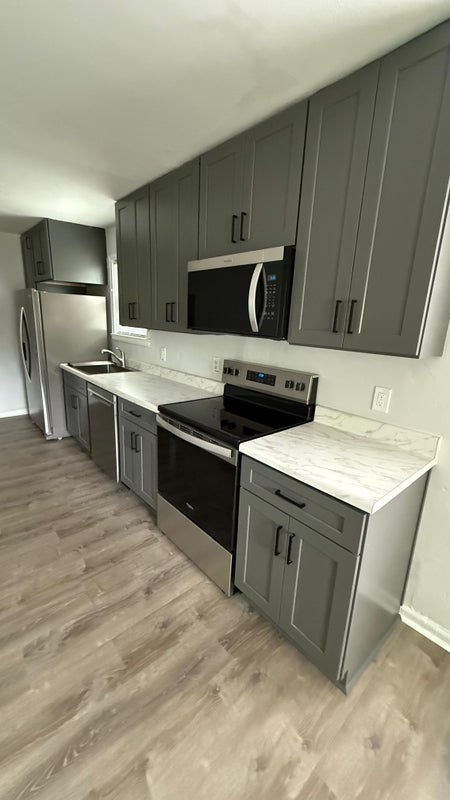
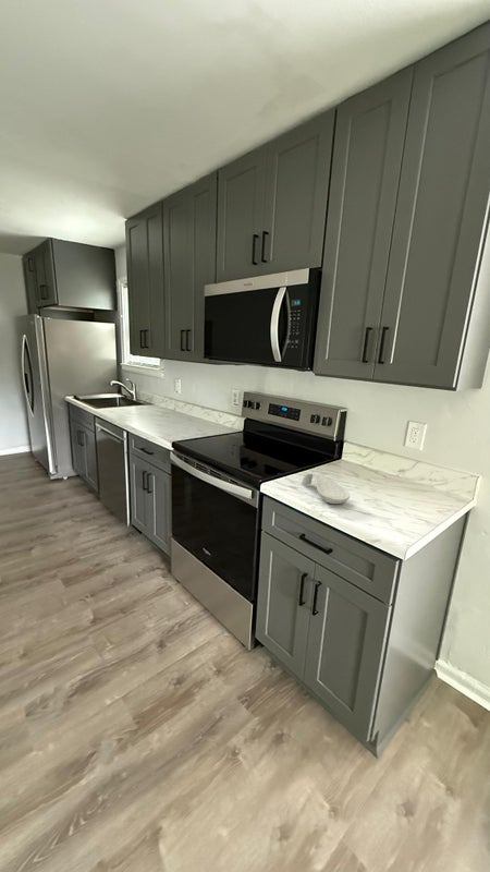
+ spoon rest [301,471,351,505]
